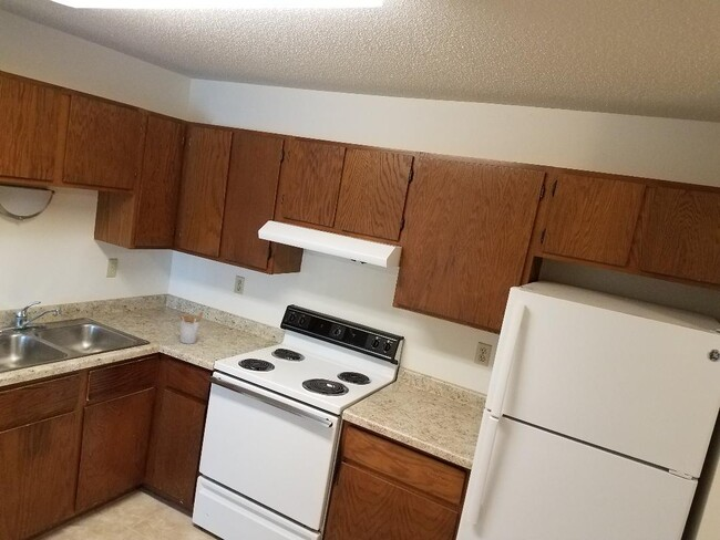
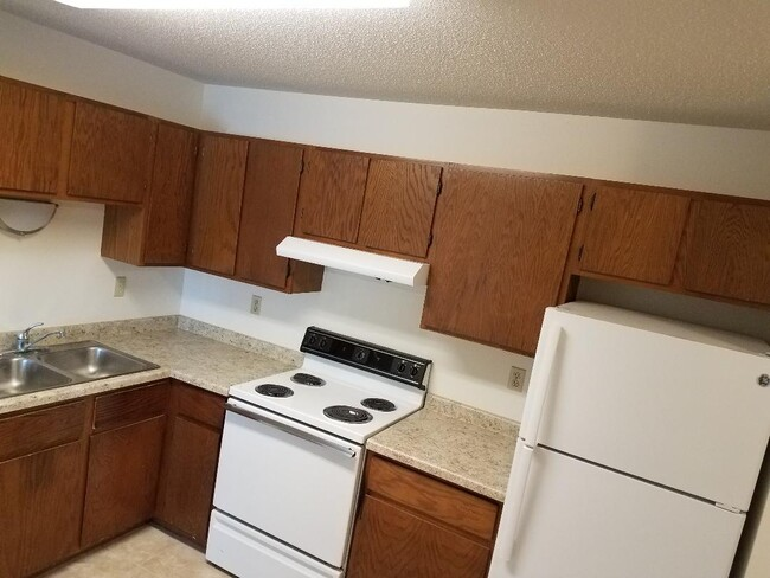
- utensil holder [177,311,204,345]
